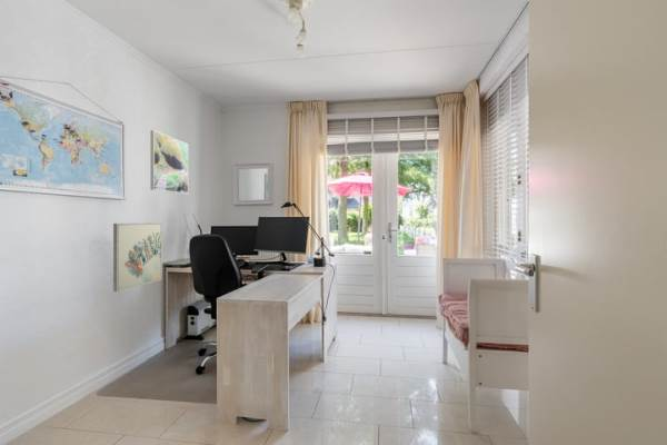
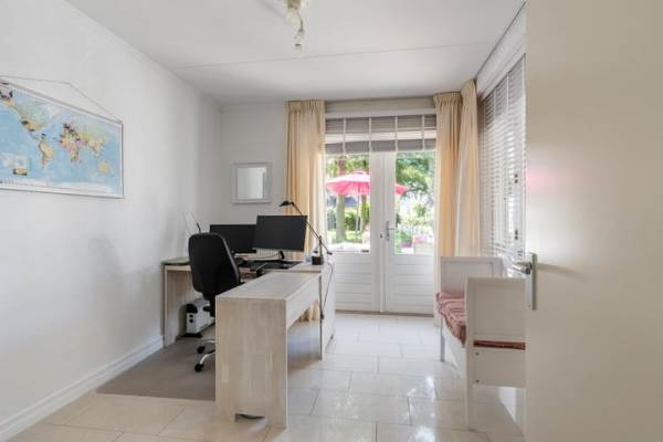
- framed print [150,129,189,195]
- wall art [112,221,163,293]
